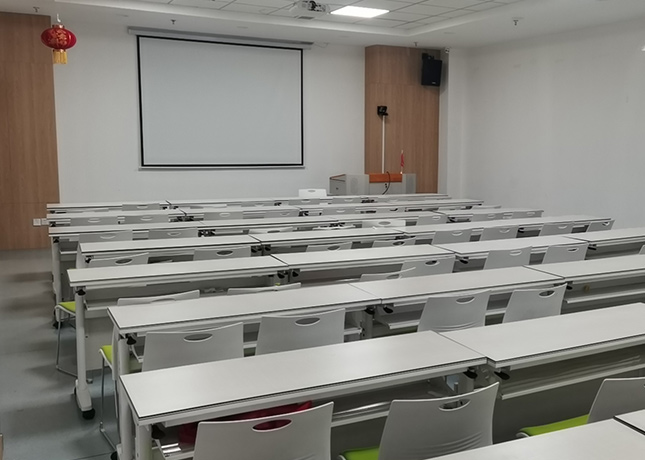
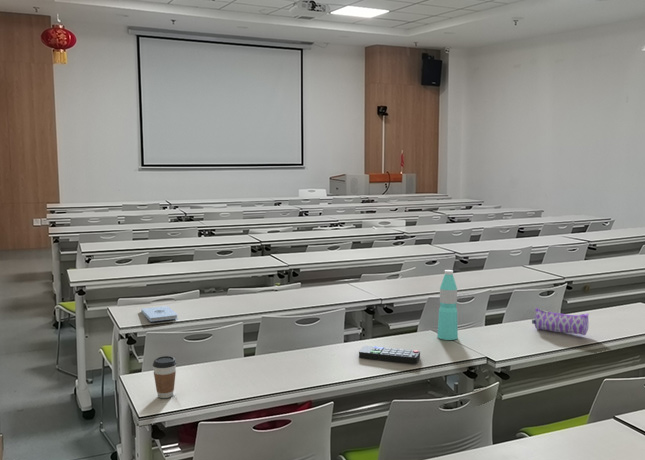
+ notepad [140,305,179,323]
+ pencil case [531,307,590,336]
+ water bottle [436,269,459,341]
+ coffee cup [152,355,177,399]
+ remote control [358,345,421,364]
